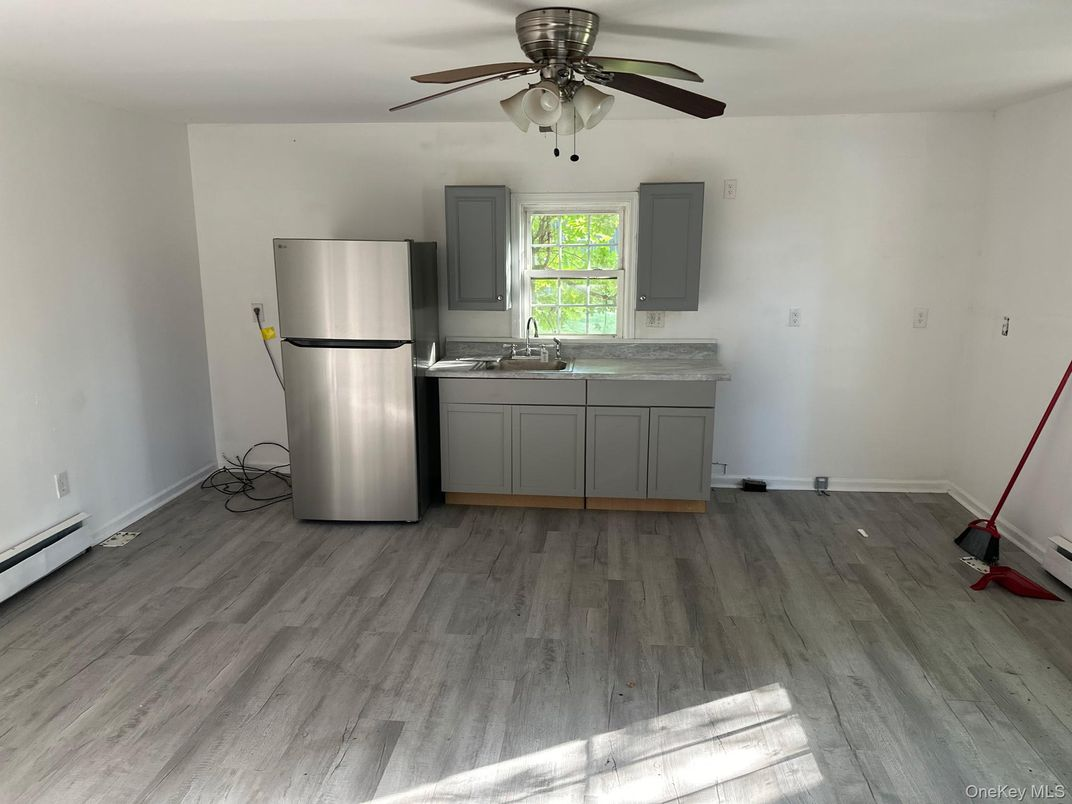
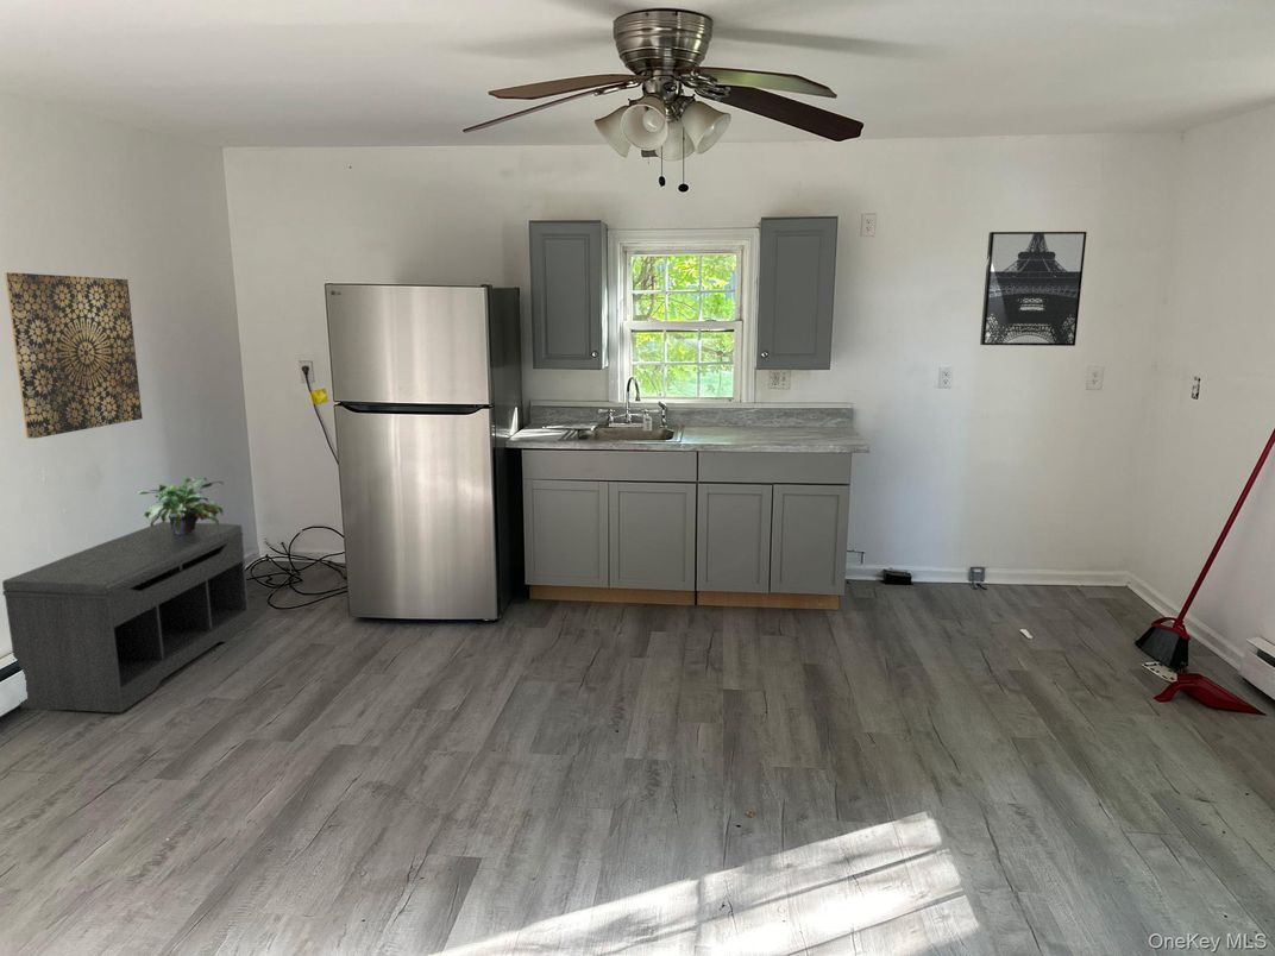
+ wall art [4,271,144,440]
+ wall art [979,231,1088,347]
+ potted plant [137,476,225,534]
+ bench [1,521,251,713]
